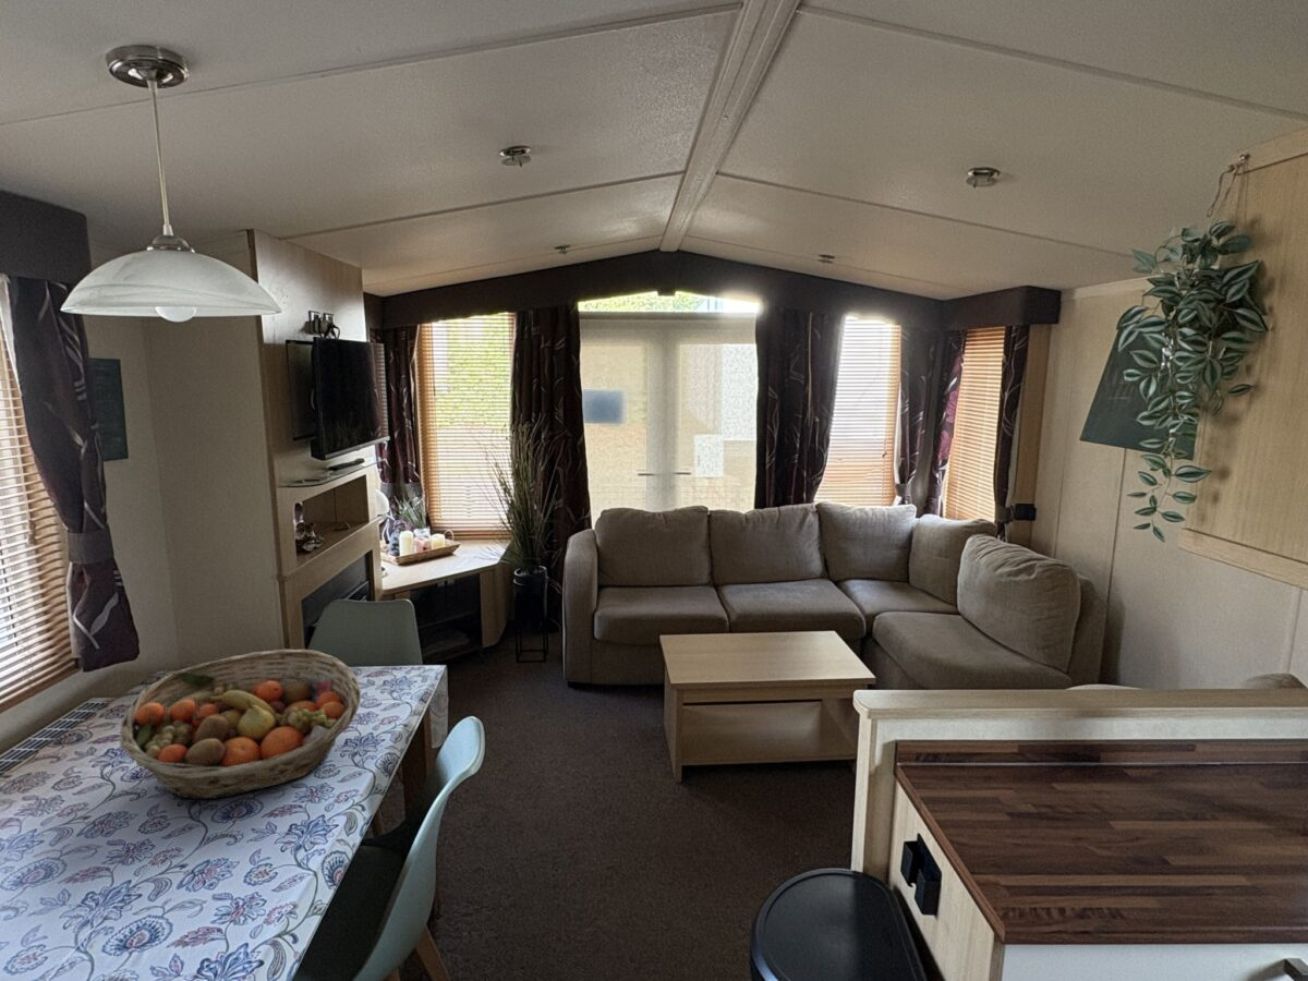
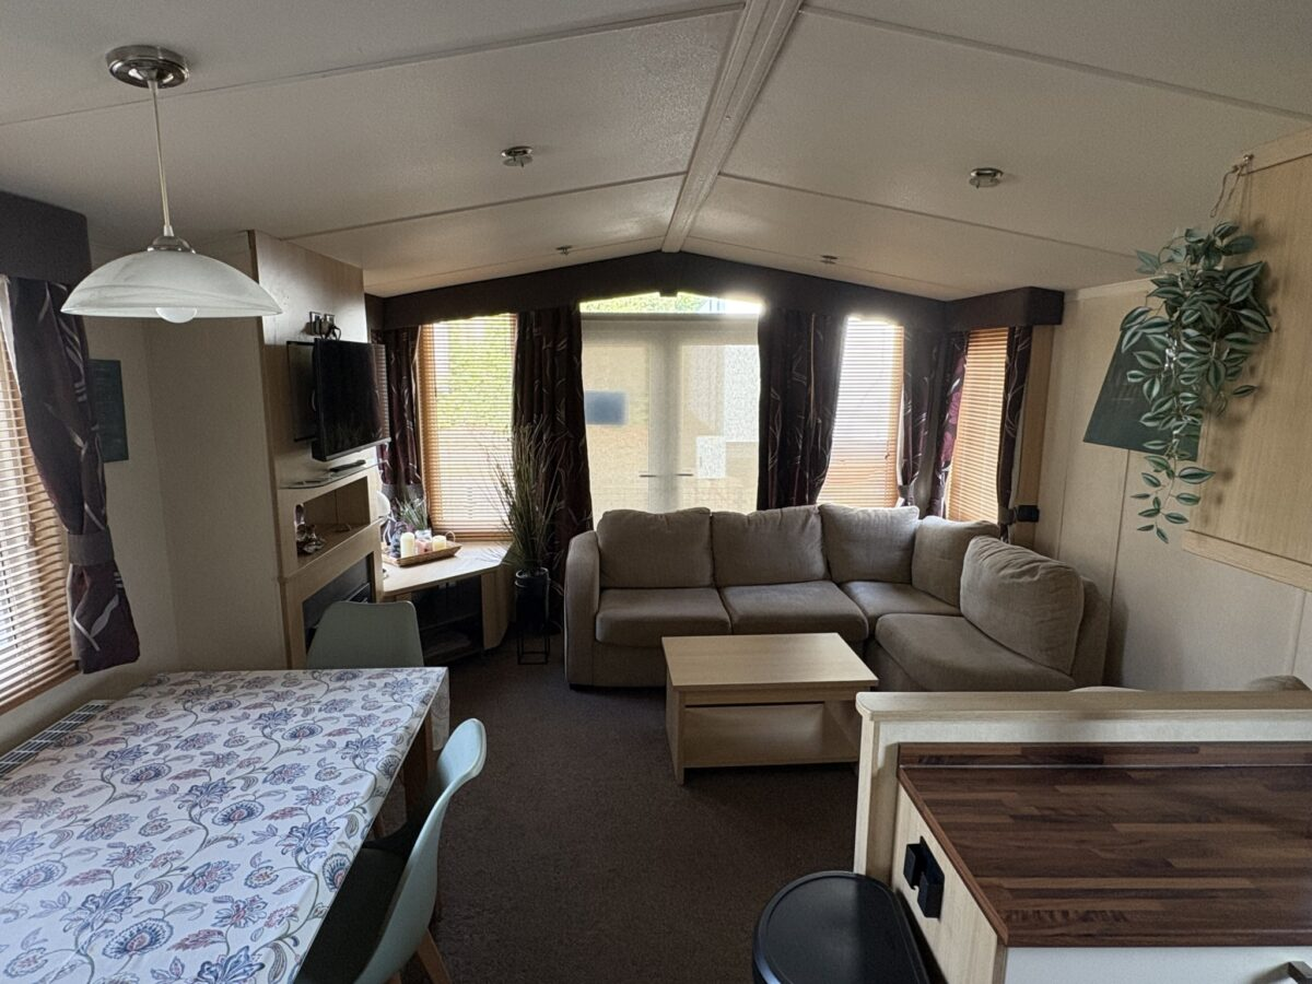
- fruit basket [119,649,362,800]
